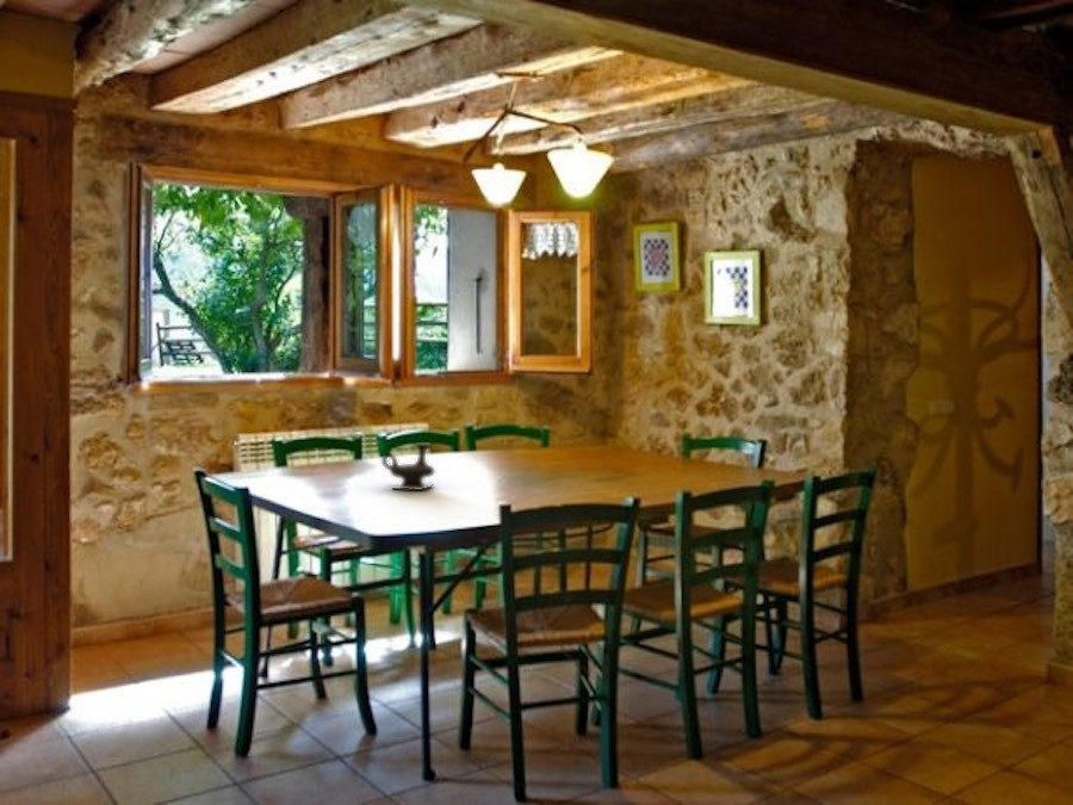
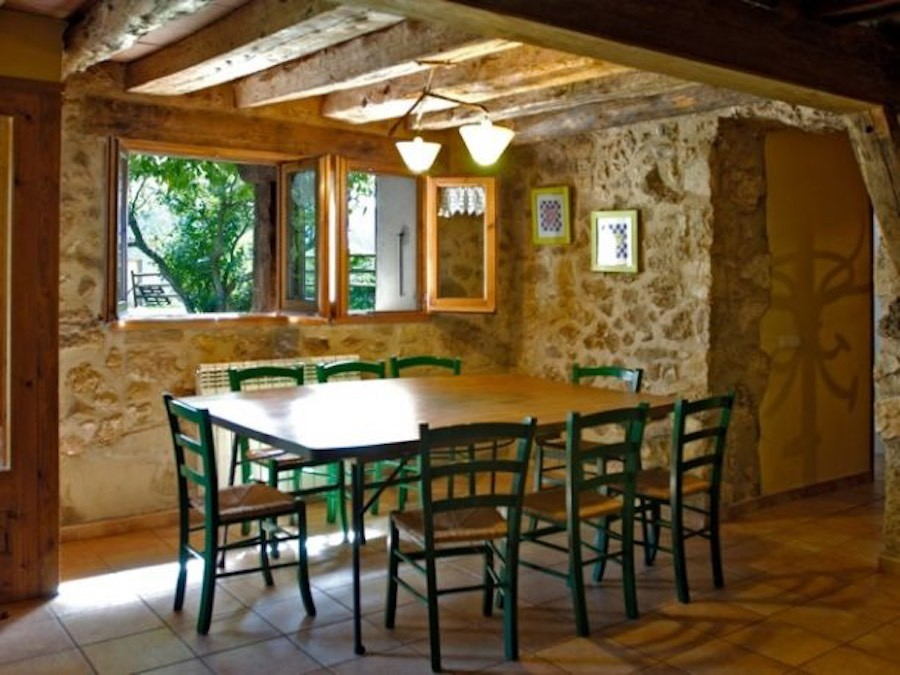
- teapot [380,441,436,491]
